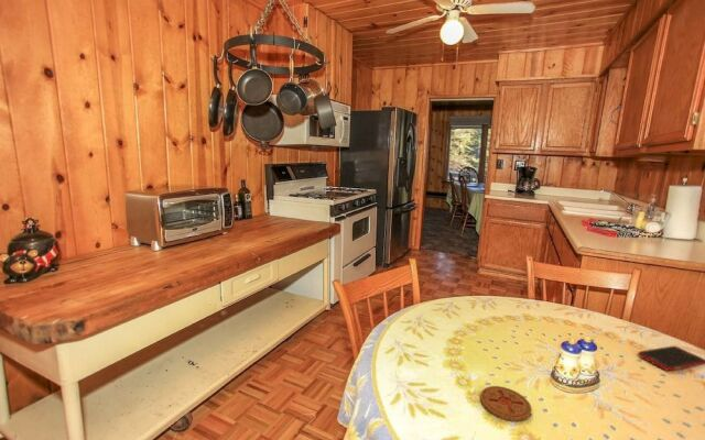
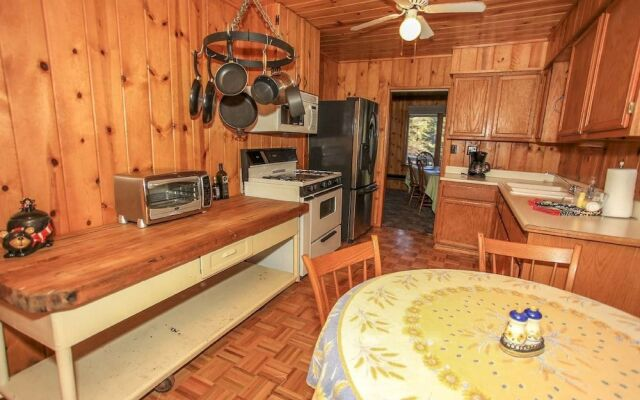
- coaster [479,385,533,422]
- cell phone [637,345,705,372]
